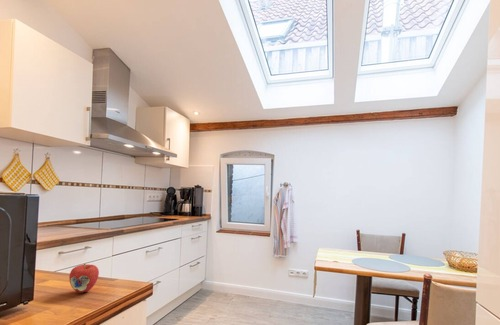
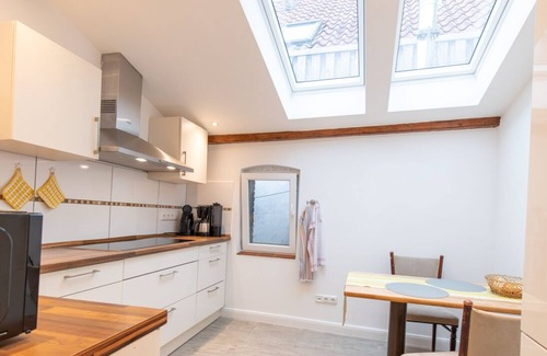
- apple [68,263,100,294]
